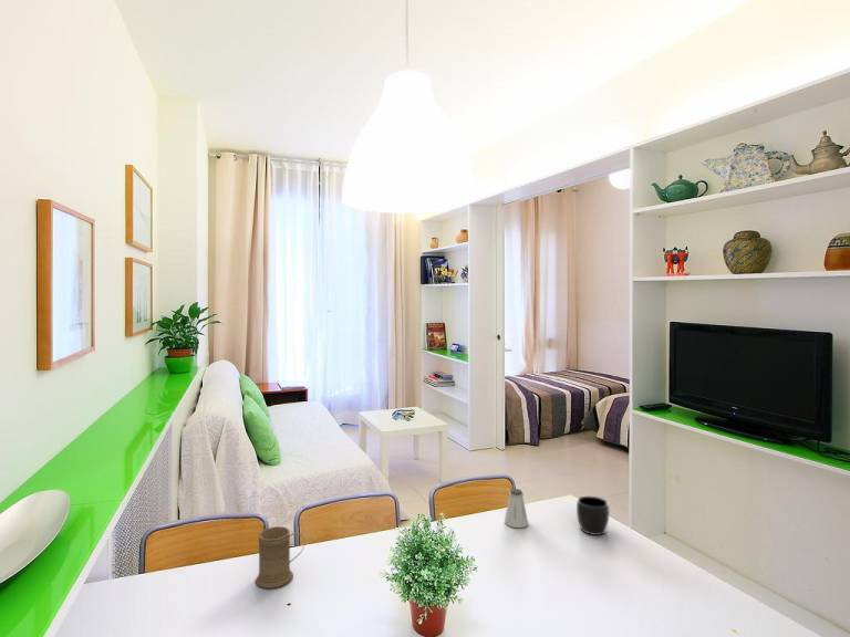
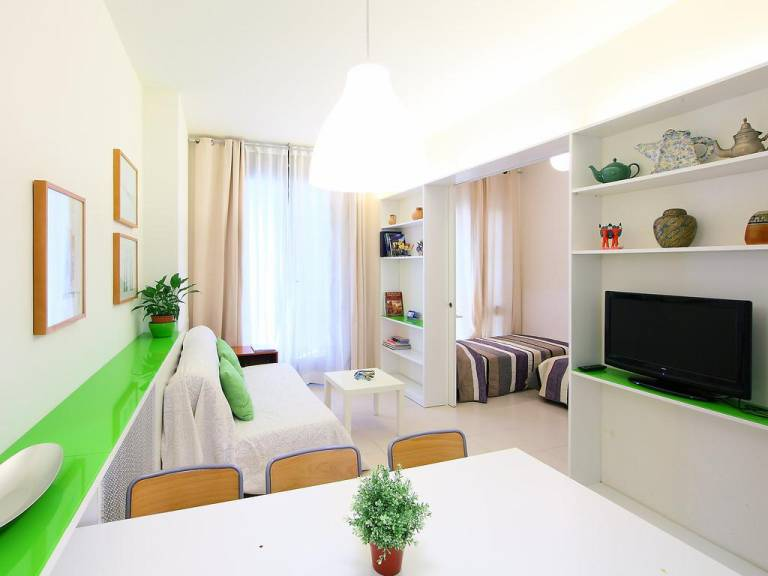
- mug [255,525,307,589]
- saltshaker [504,488,529,529]
- mug [576,495,611,536]
